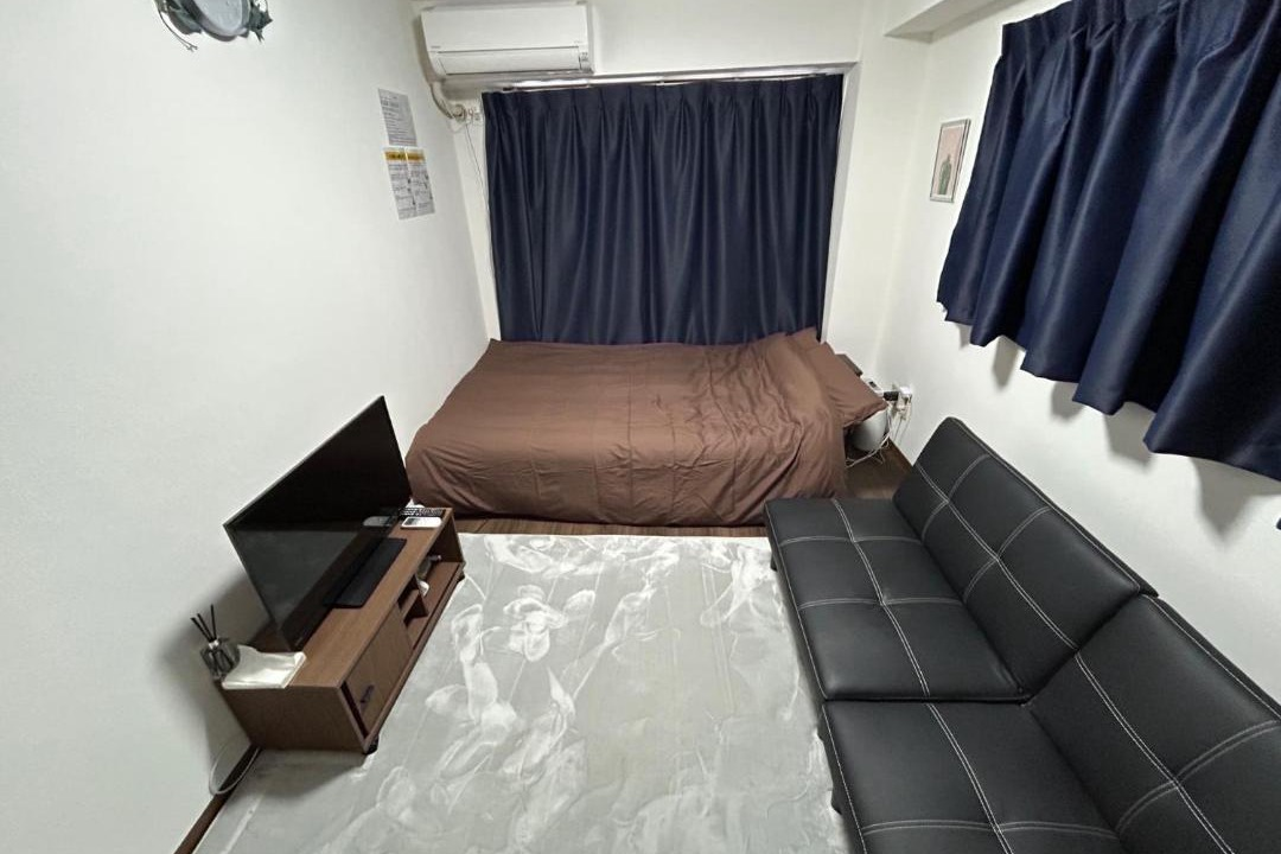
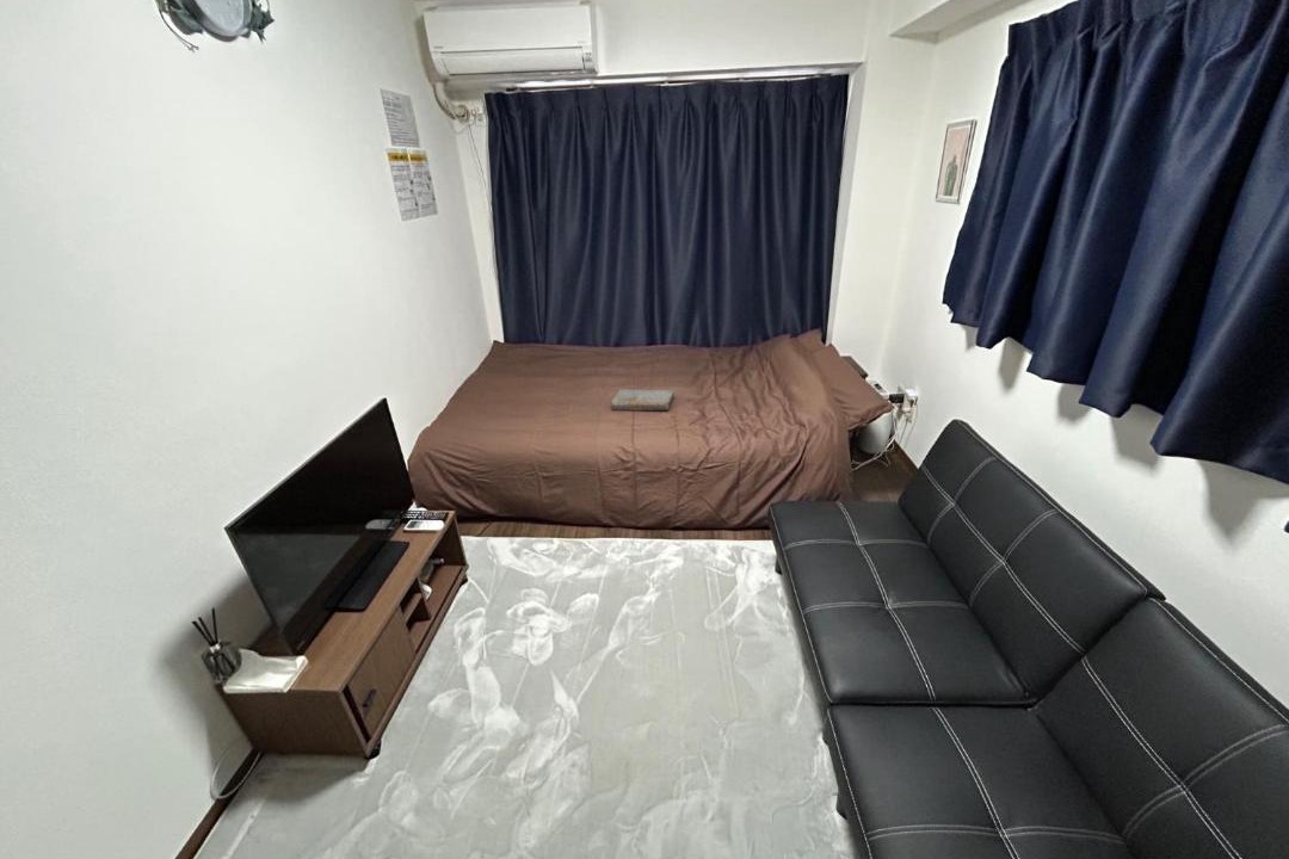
+ book [610,388,676,412]
